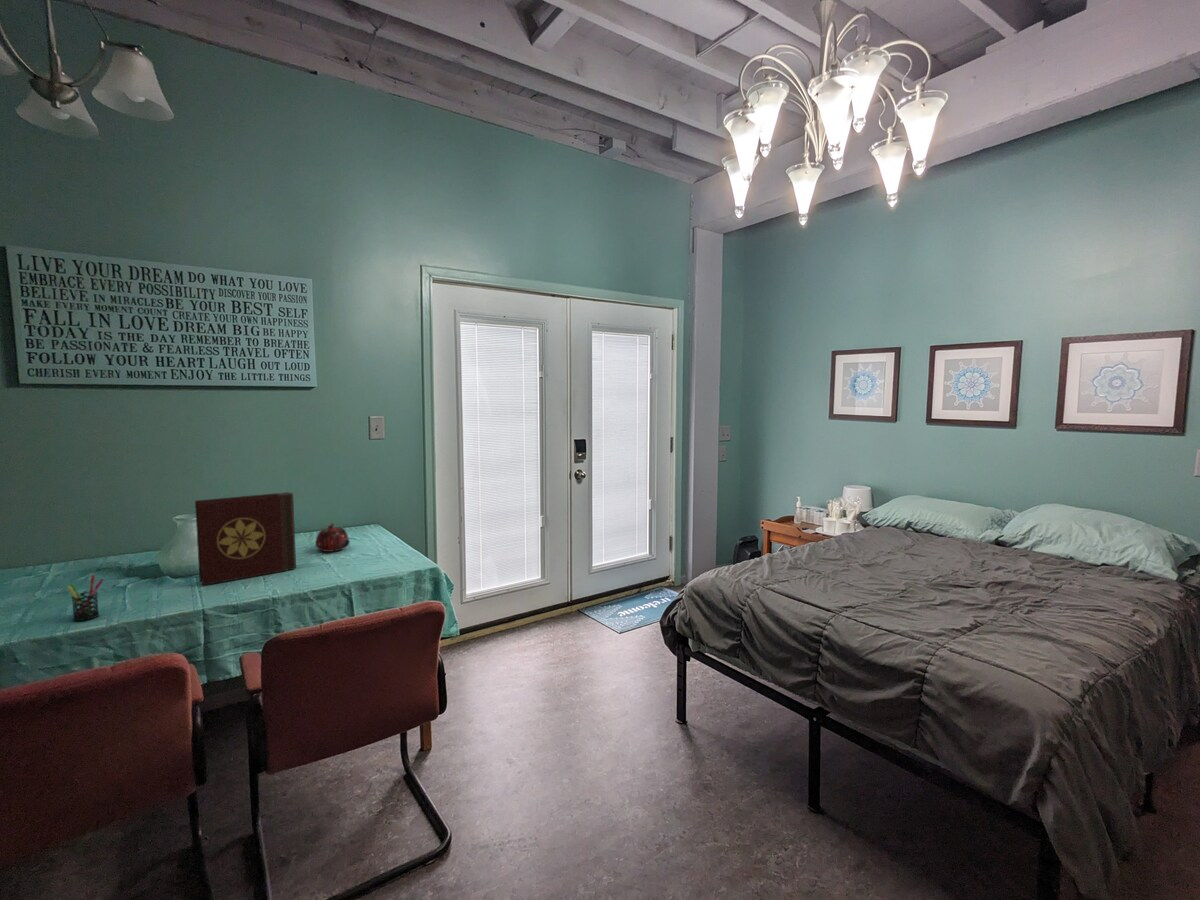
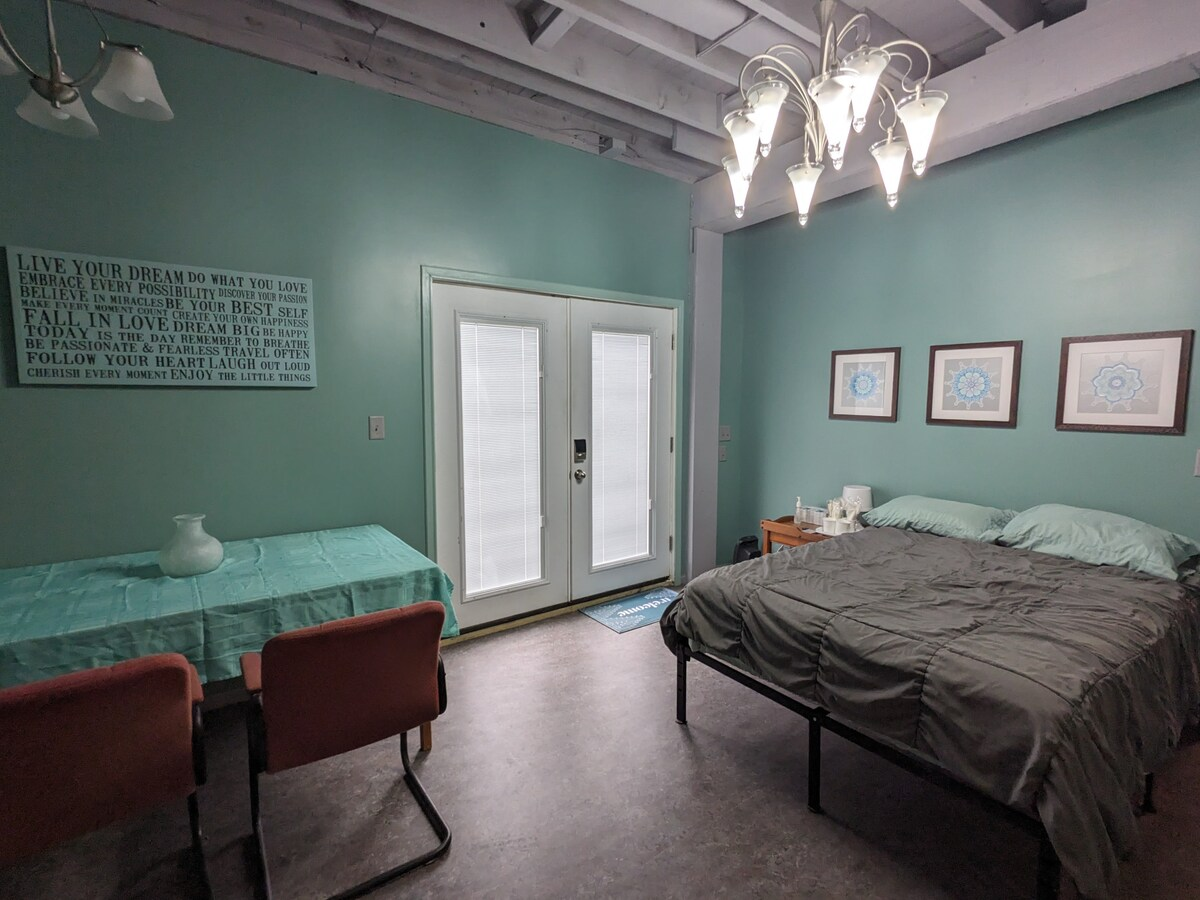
- pen holder [67,574,105,622]
- teapot [314,522,351,553]
- book [194,491,297,586]
